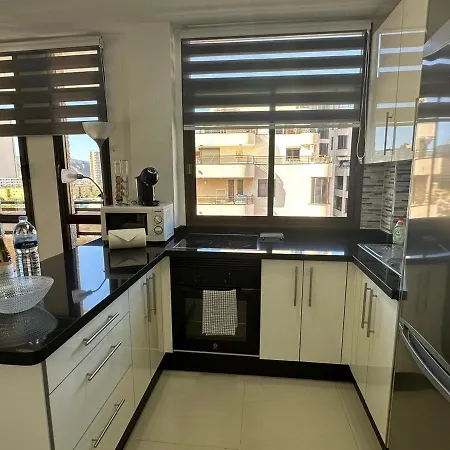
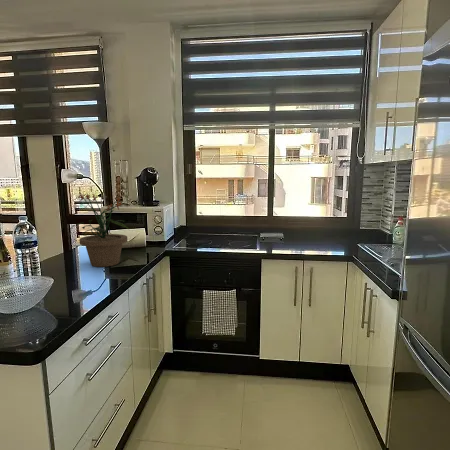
+ potted plant [70,193,130,268]
